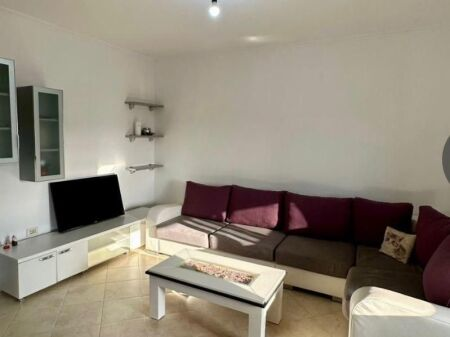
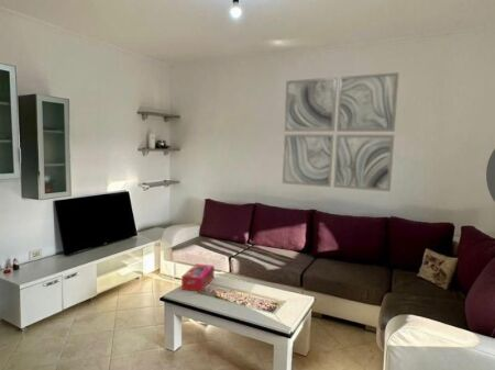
+ tissue box [180,262,216,293]
+ wall art [280,71,399,192]
